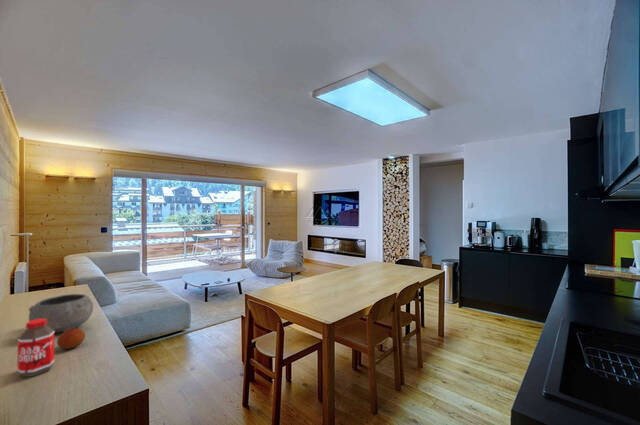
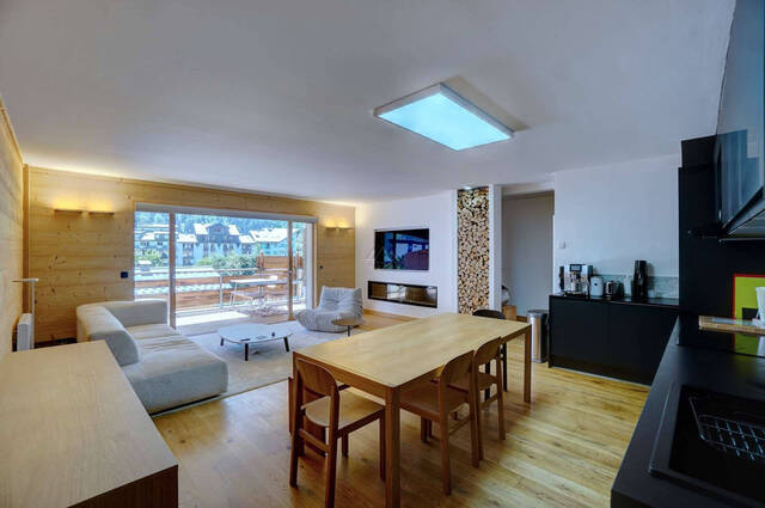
- bowl [28,293,94,334]
- bottle [17,319,55,378]
- fruit [56,327,86,350]
